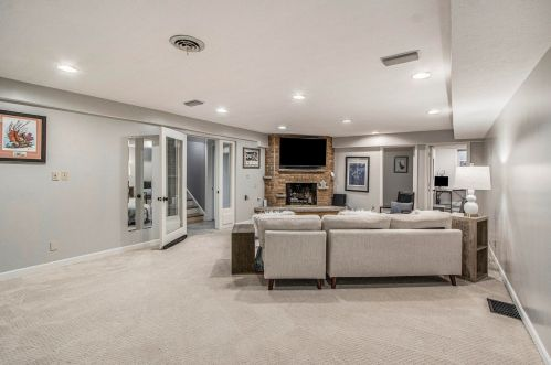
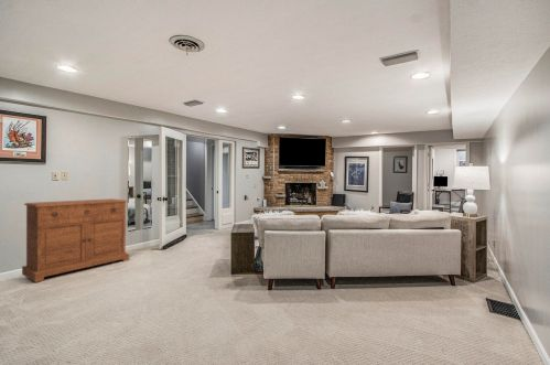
+ sideboard [21,197,130,283]
